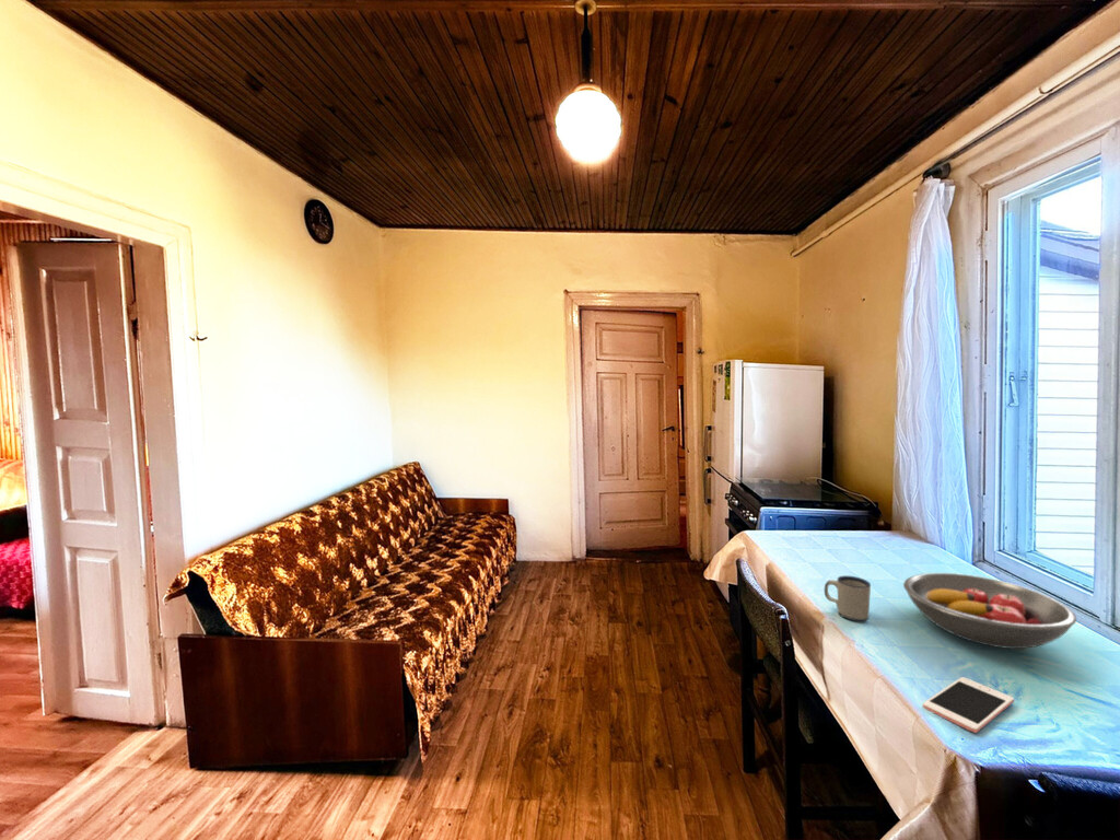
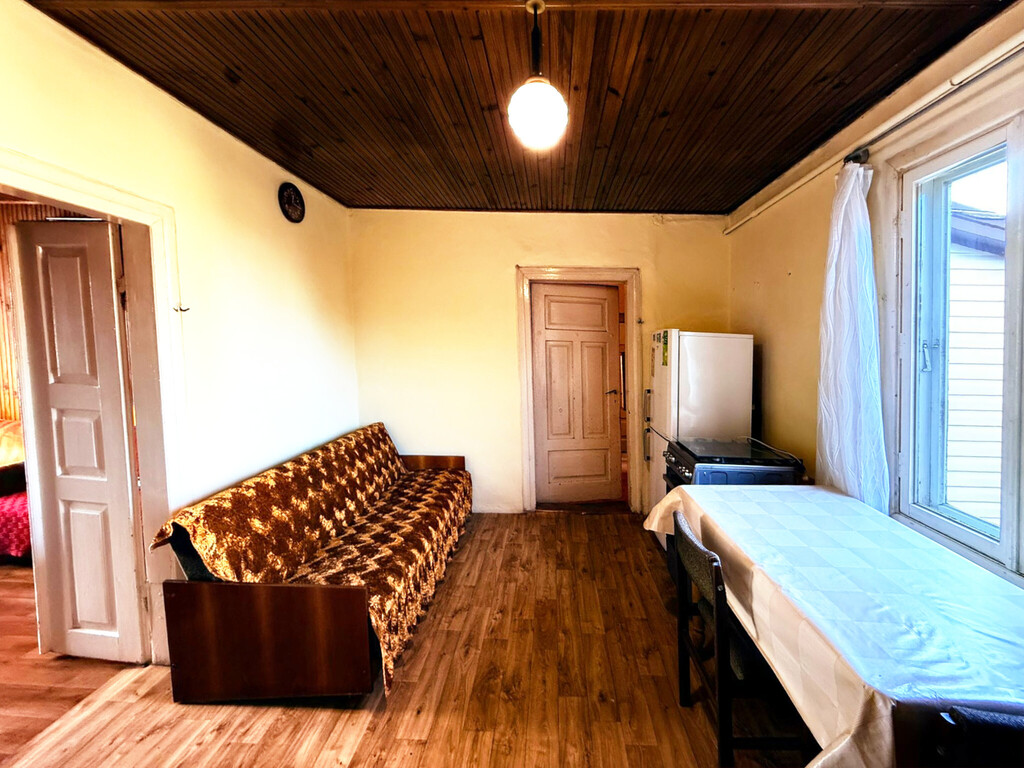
- cell phone [922,676,1015,734]
- fruit bowl [902,572,1077,650]
- mug [824,574,872,622]
